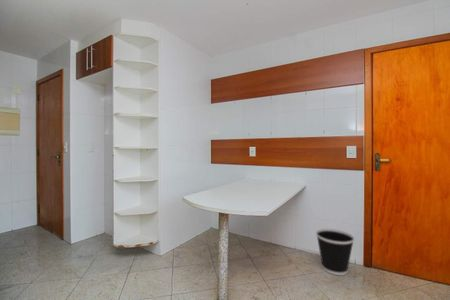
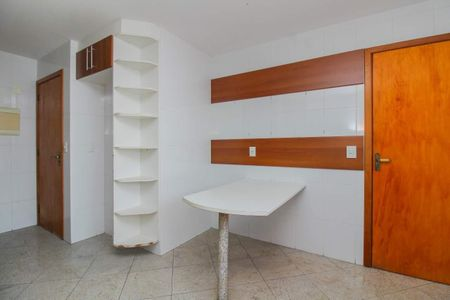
- wastebasket [315,228,355,276]
